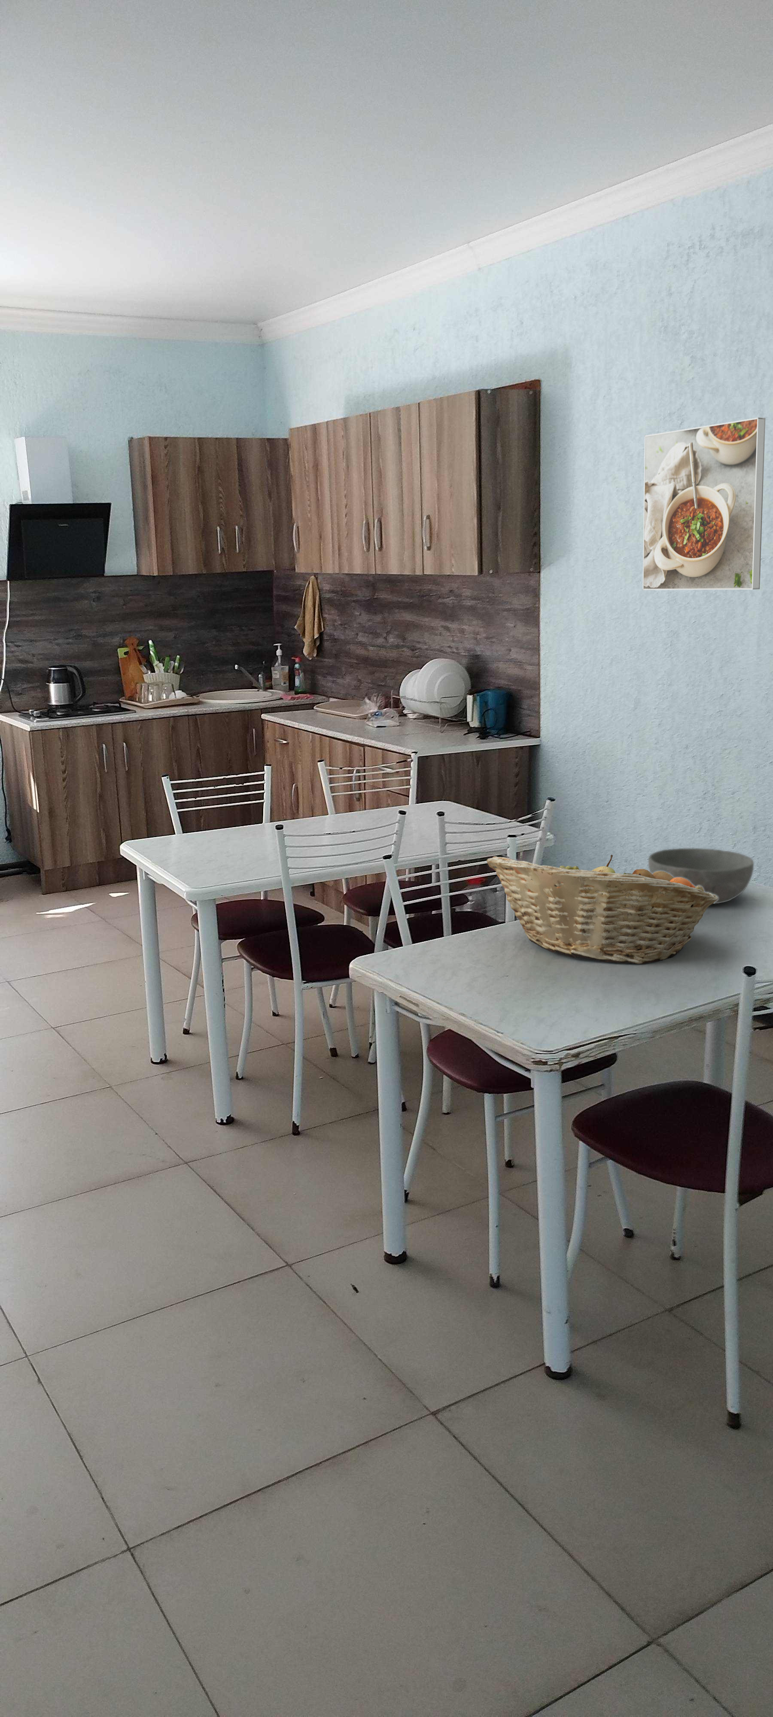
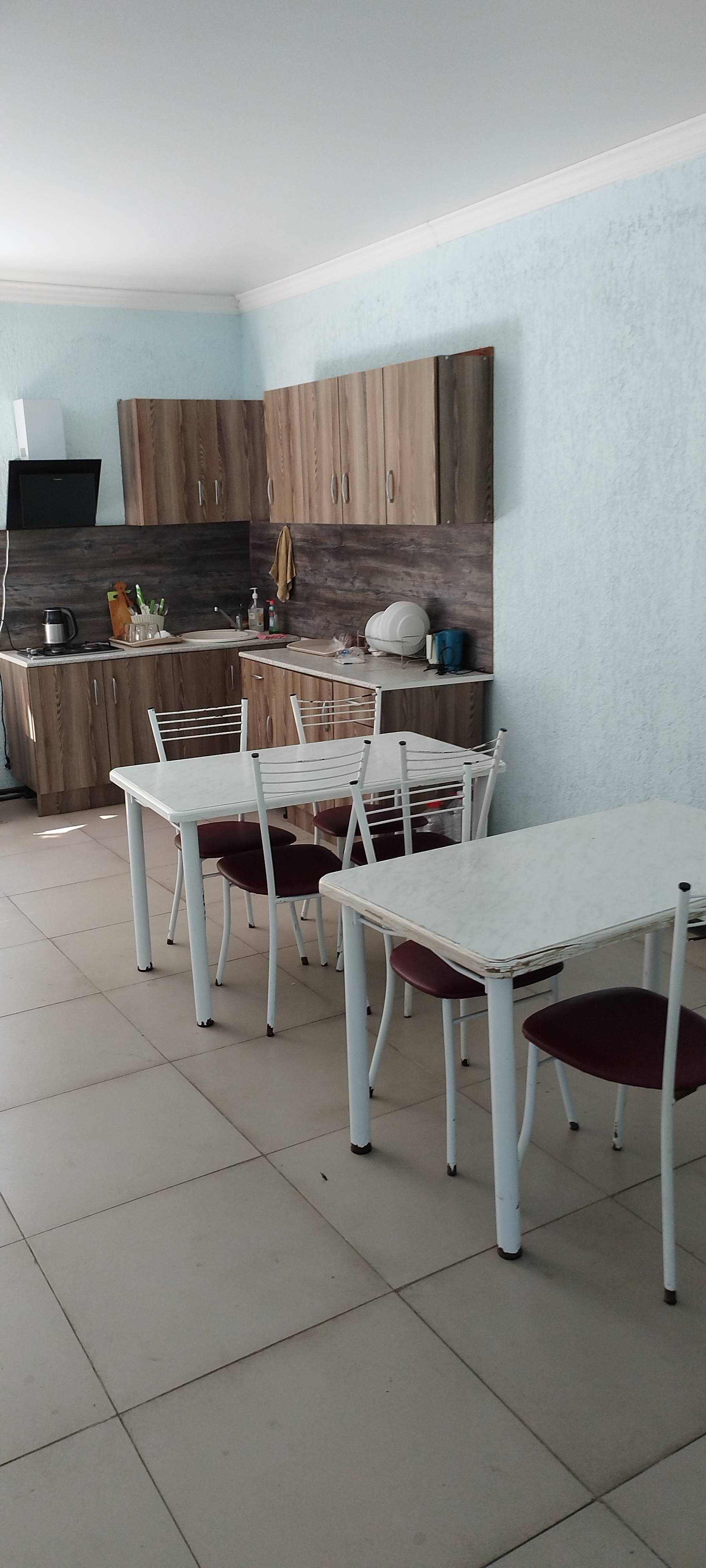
- bowl [648,848,754,904]
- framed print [643,417,765,590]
- fruit basket [486,854,718,965]
